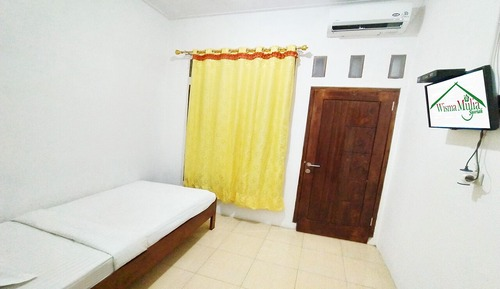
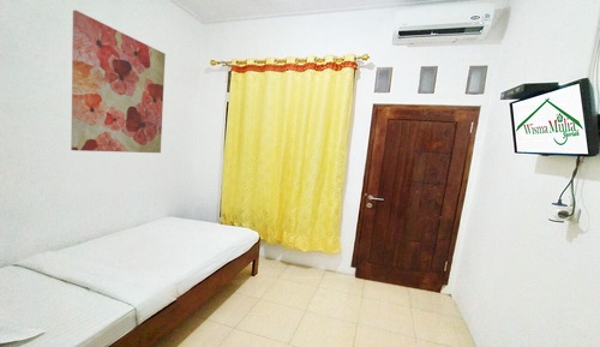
+ wall art [70,10,167,154]
